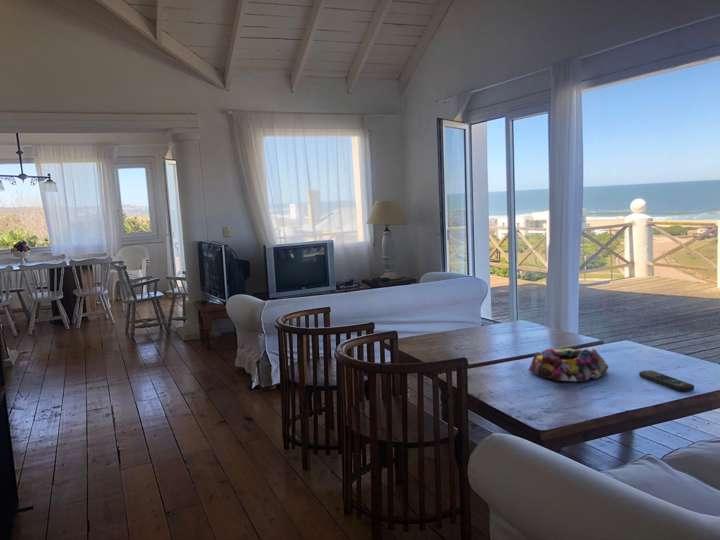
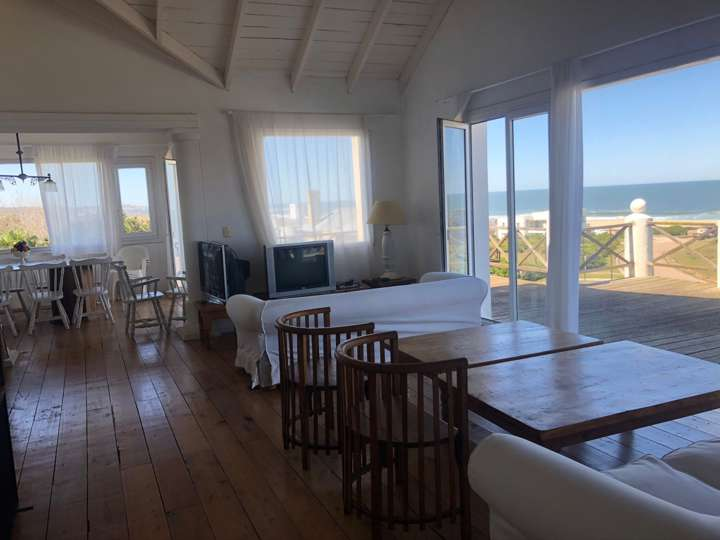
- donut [528,348,610,382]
- remote control [638,370,695,392]
